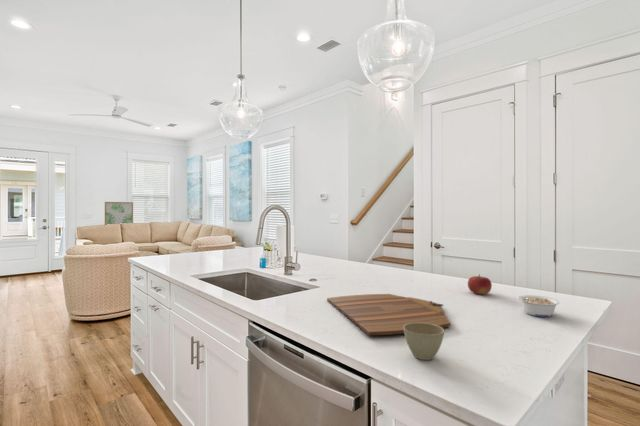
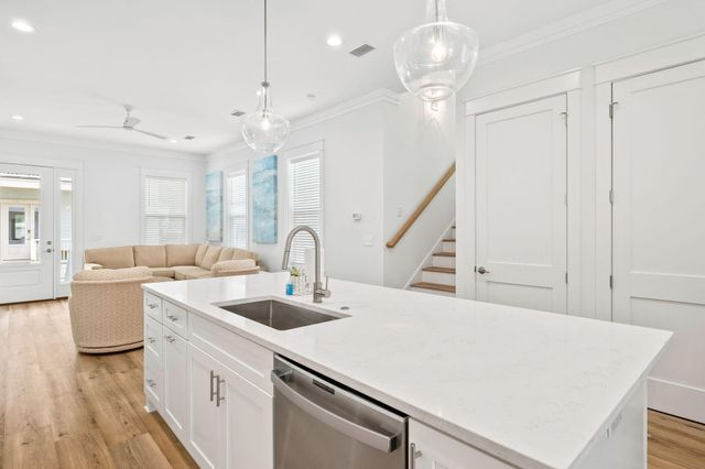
- flower pot [403,322,445,361]
- wall art [104,201,134,226]
- cutting board [326,293,452,336]
- legume [517,294,560,318]
- fruit [467,274,493,295]
